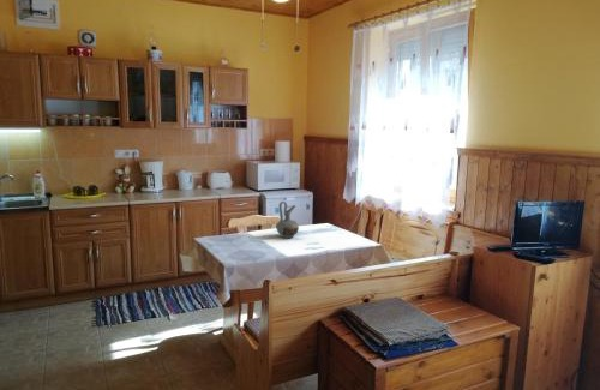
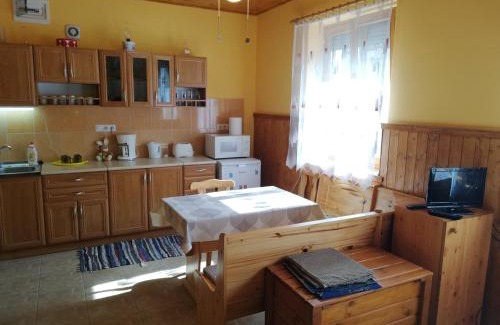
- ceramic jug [276,200,300,239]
